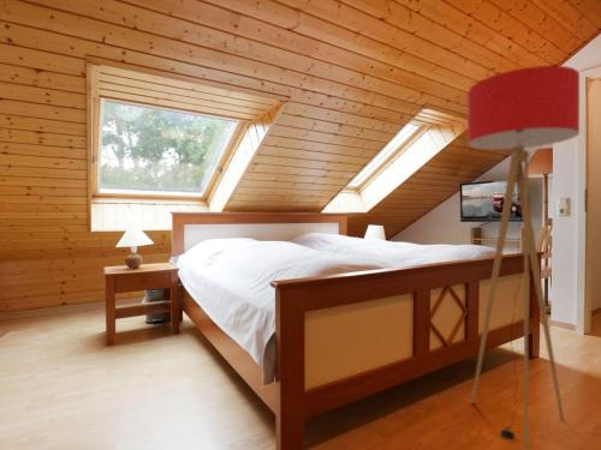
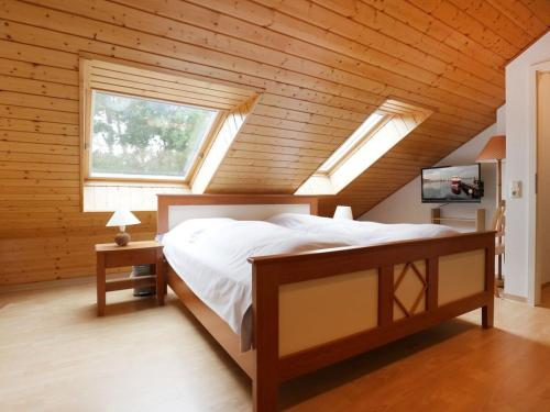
- floor lamp [466,65,581,450]
